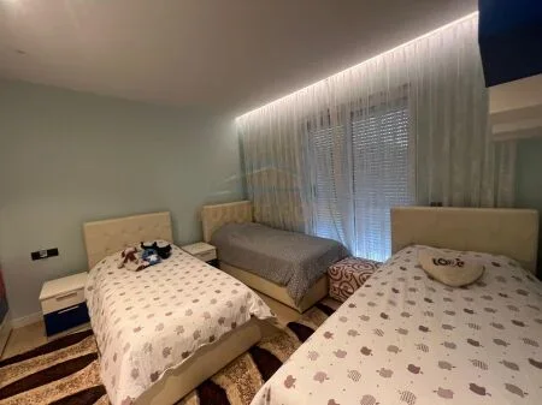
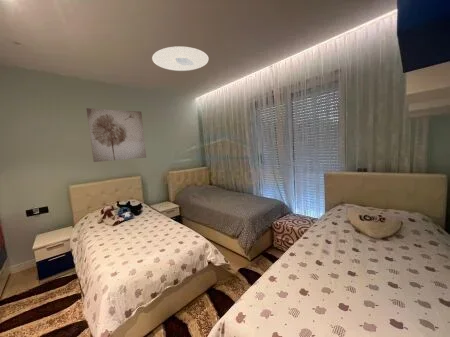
+ ceiling light [151,46,210,72]
+ wall art [86,107,147,163]
